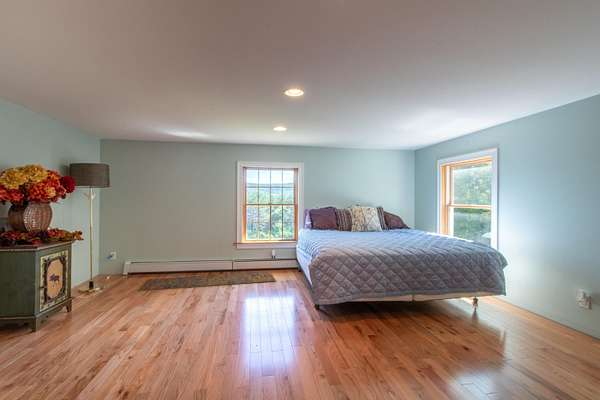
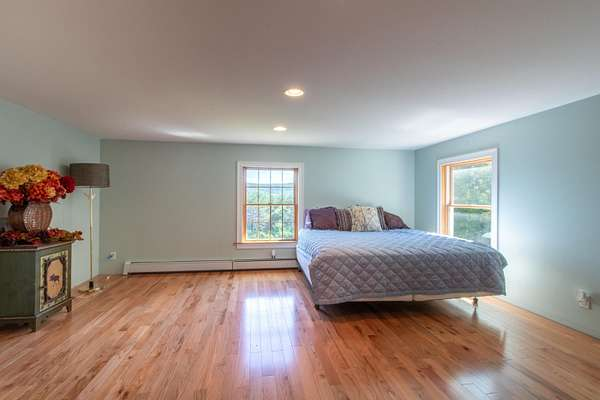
- rug [137,270,277,292]
